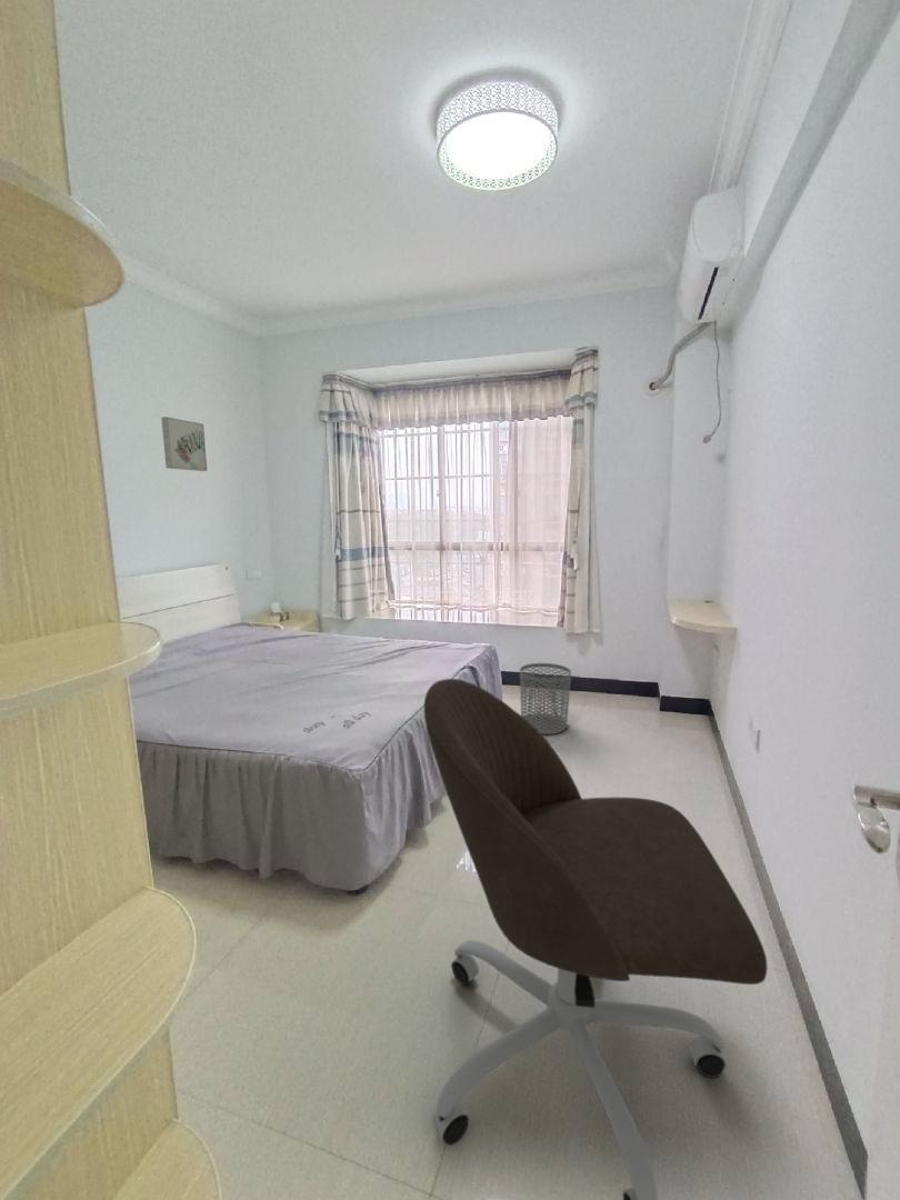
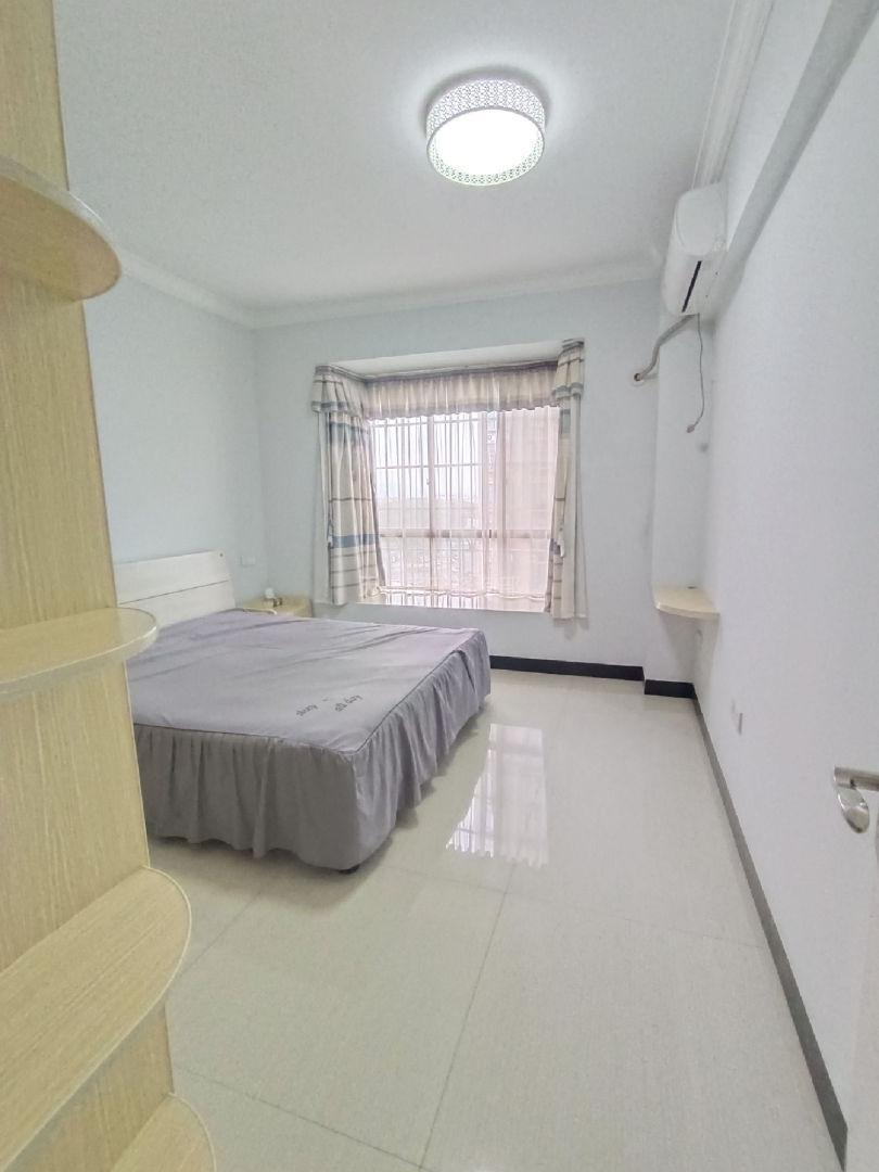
- waste bin [519,662,572,736]
- wall art [160,416,208,472]
- office chair [423,678,768,1200]
